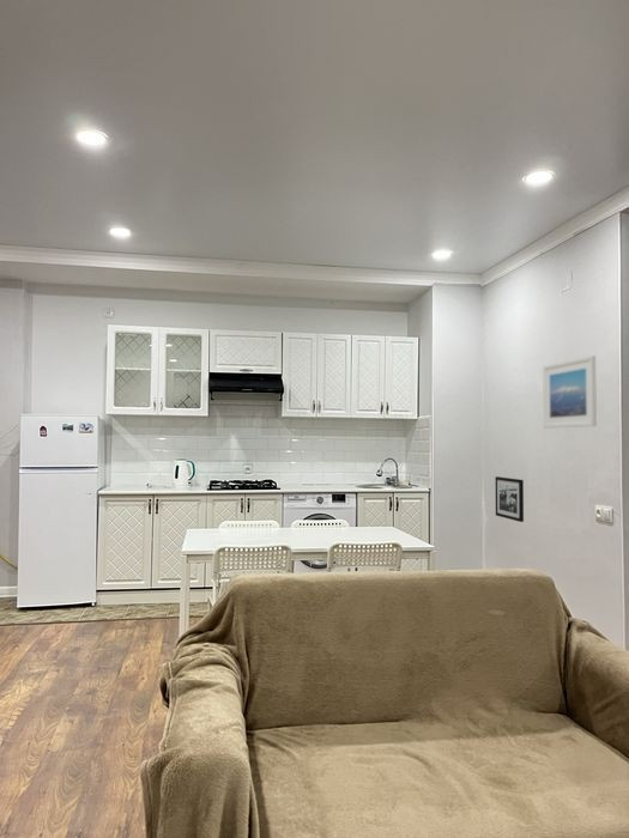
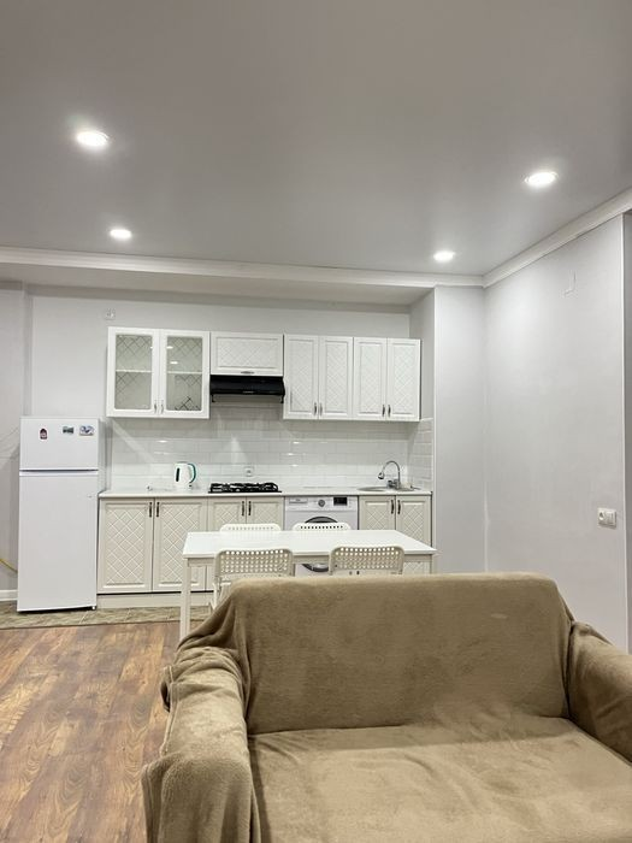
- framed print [542,354,598,429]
- picture frame [495,475,525,523]
